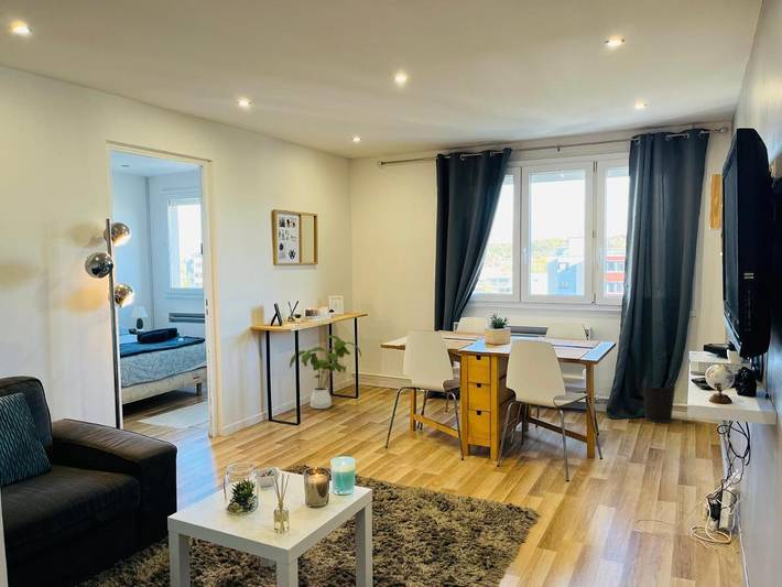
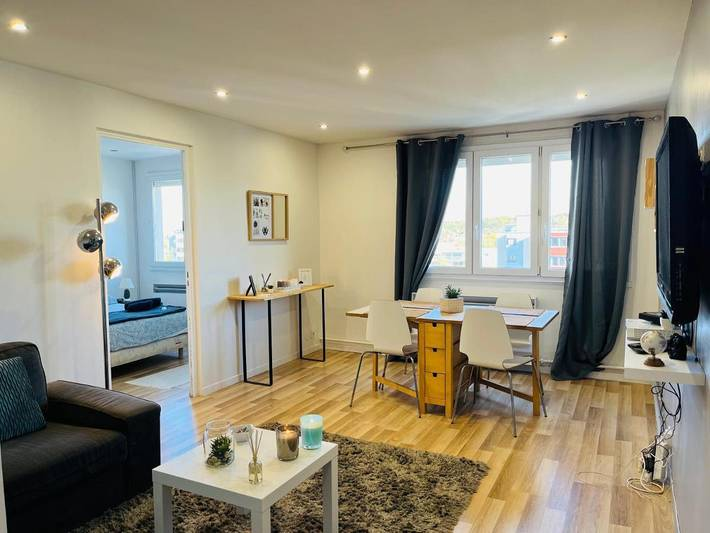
- wastebasket [641,382,676,424]
- house plant [289,335,362,410]
